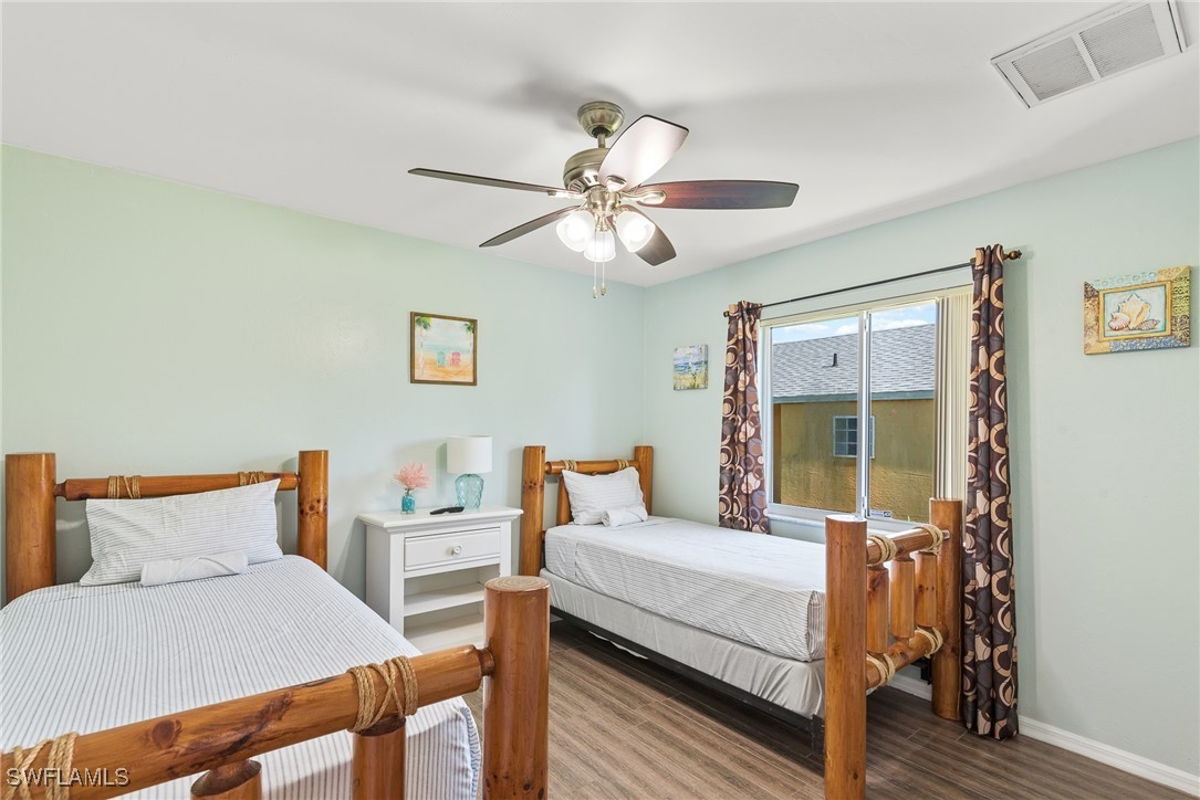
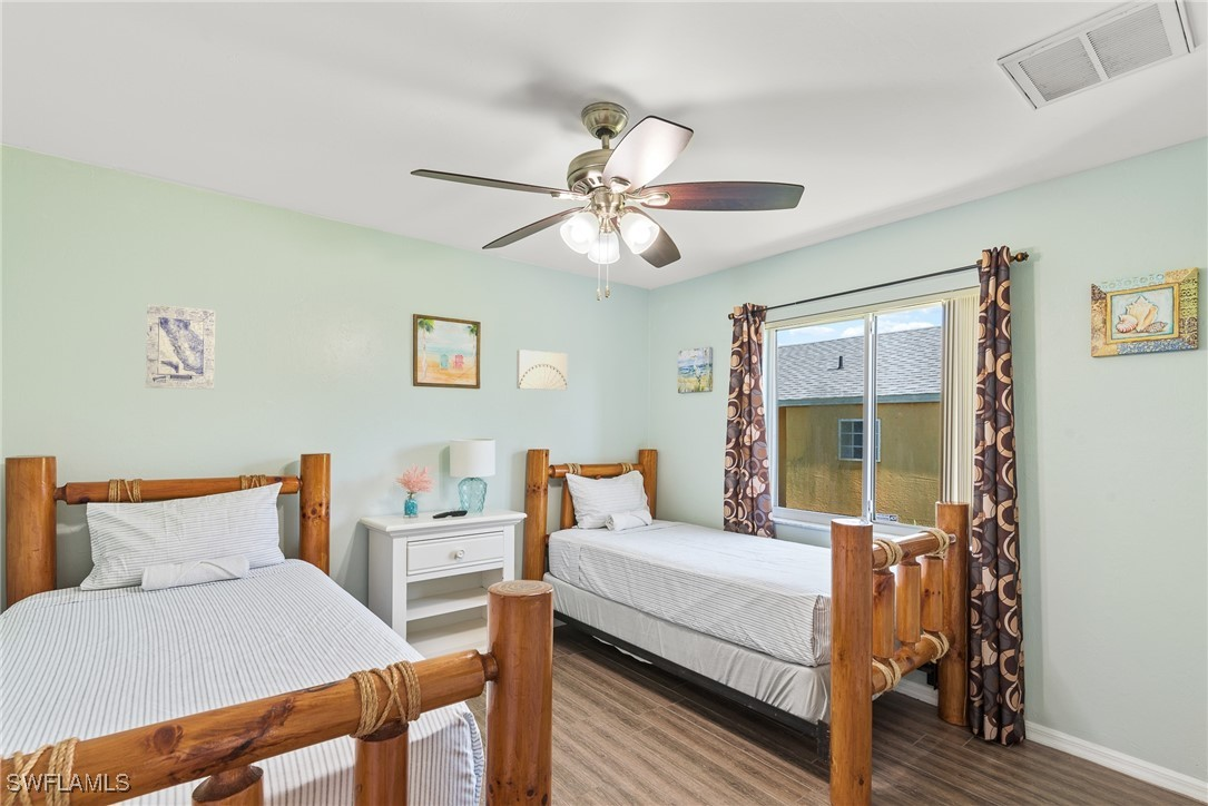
+ wall art [515,348,568,391]
+ wall art [145,303,216,391]
